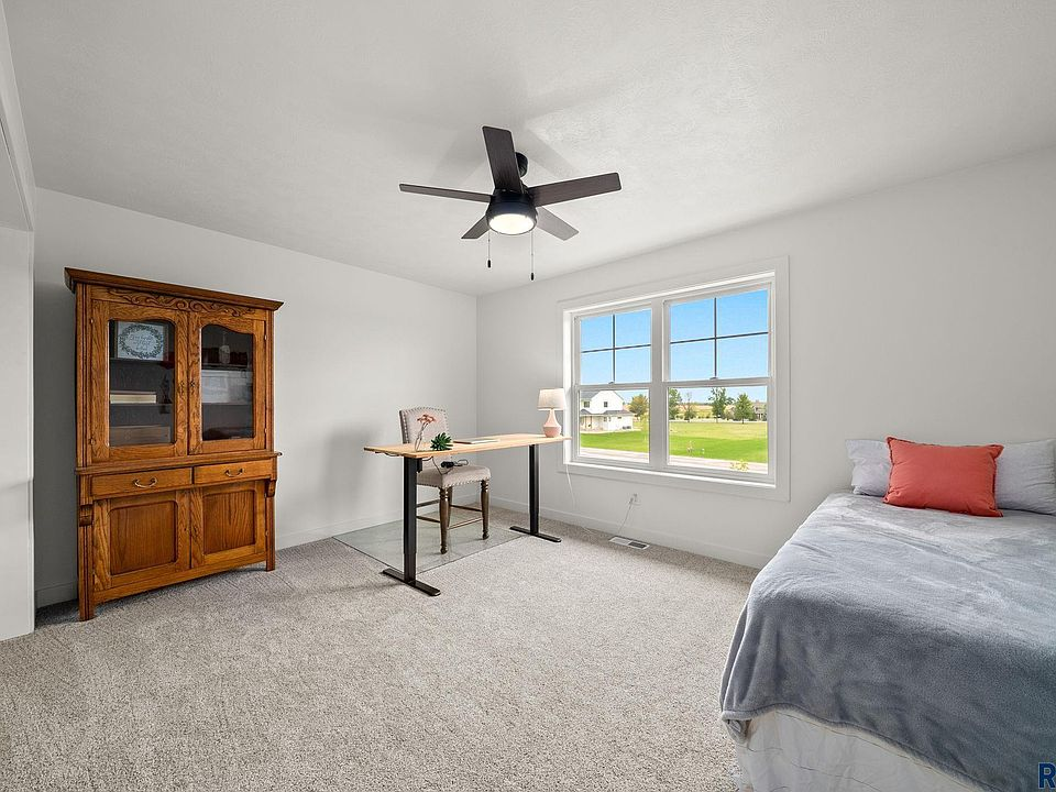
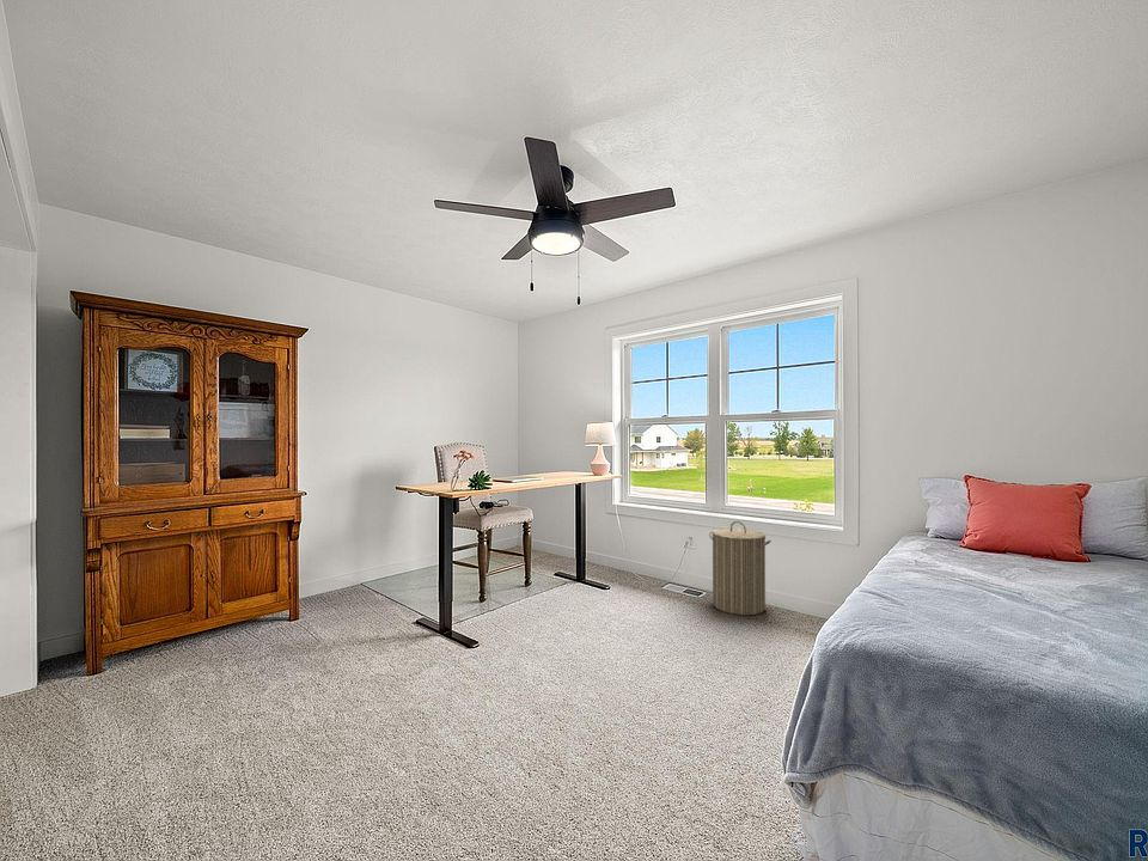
+ laundry hamper [708,520,773,616]
